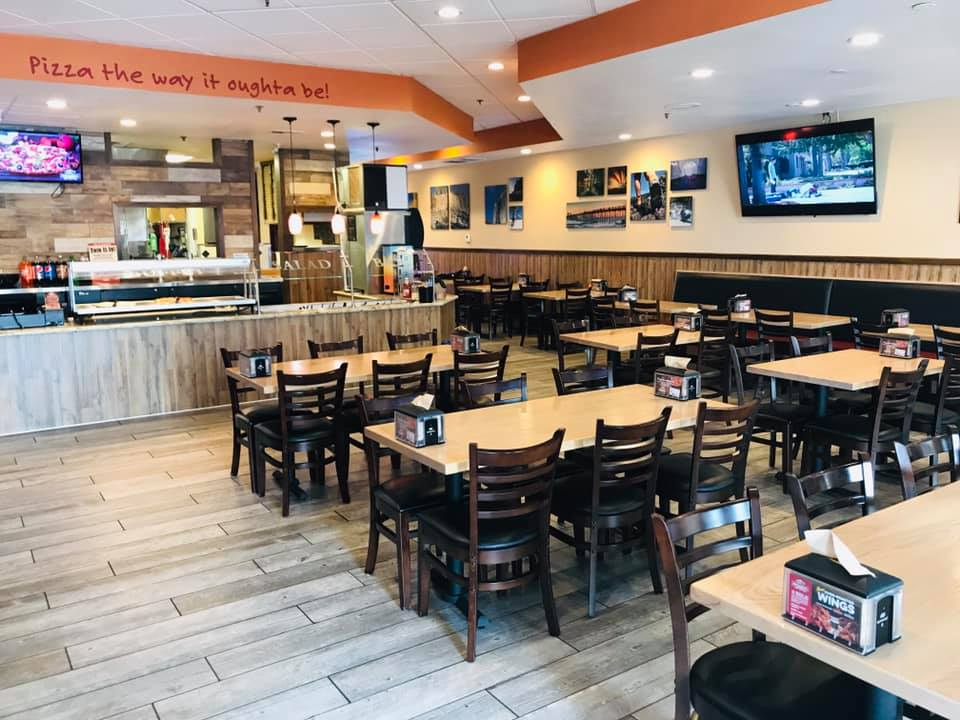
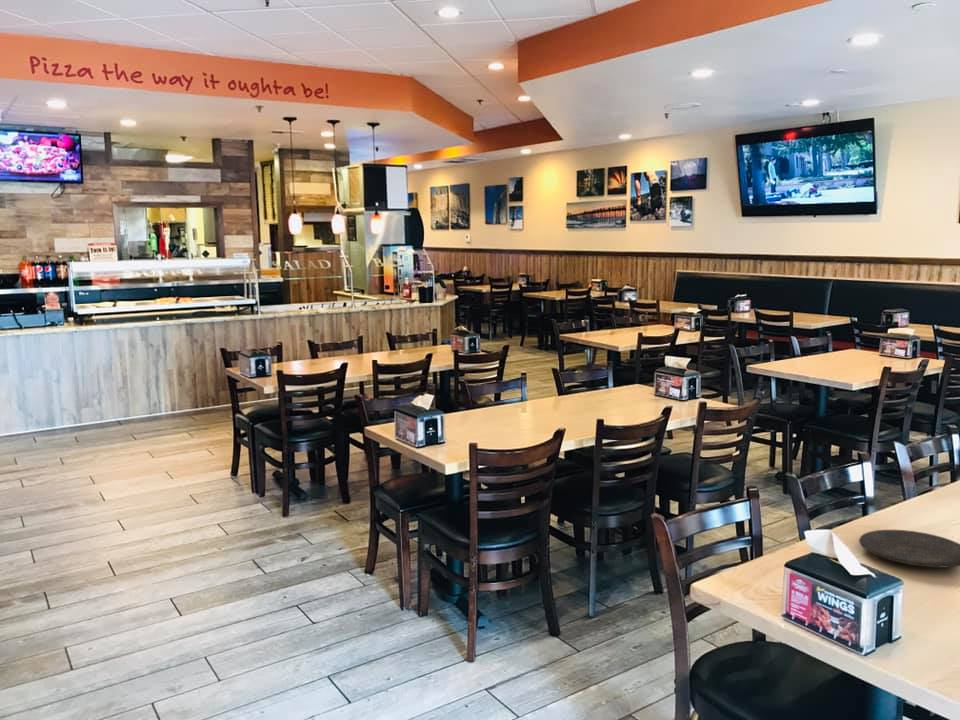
+ plate [858,529,960,569]
